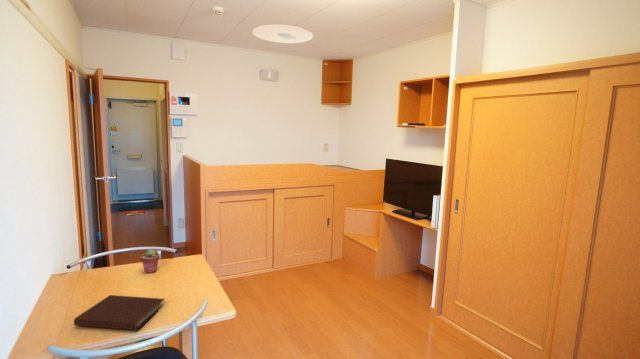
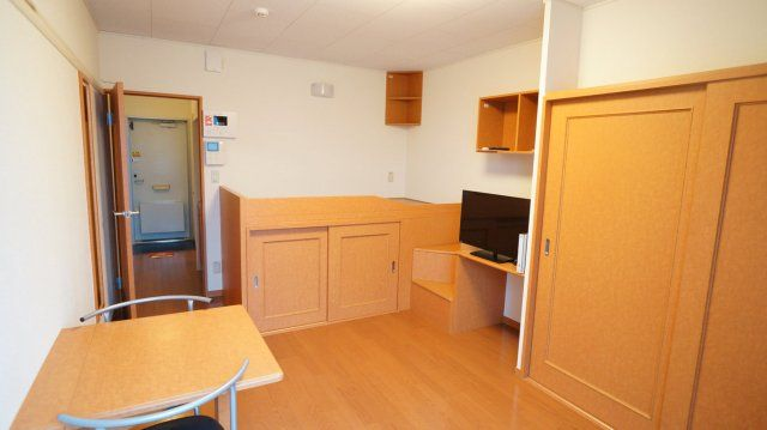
- notebook [73,294,165,331]
- potted succulent [139,248,161,274]
- ceiling light [252,24,314,44]
